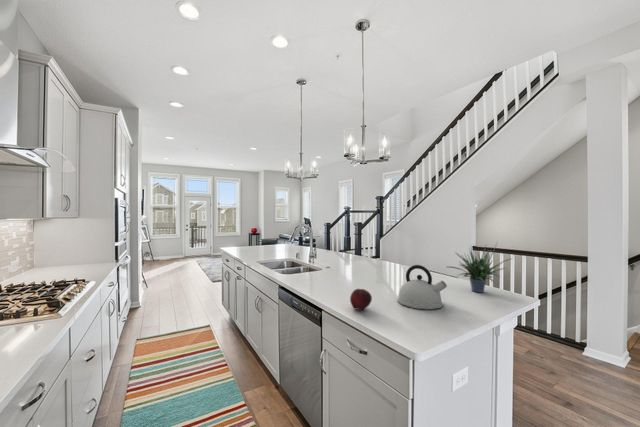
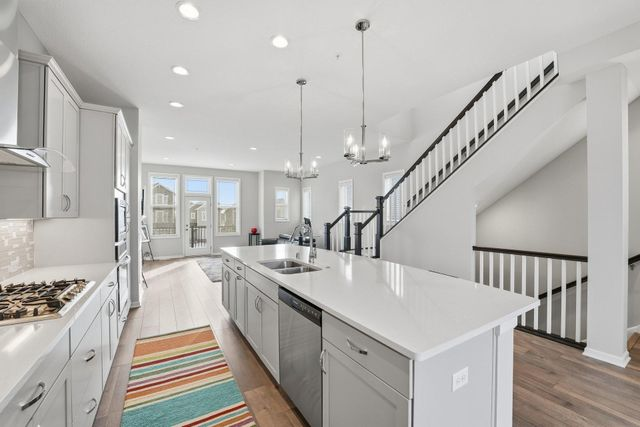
- kettle [396,264,448,310]
- fruit [349,288,373,311]
- potted plant [447,239,514,293]
